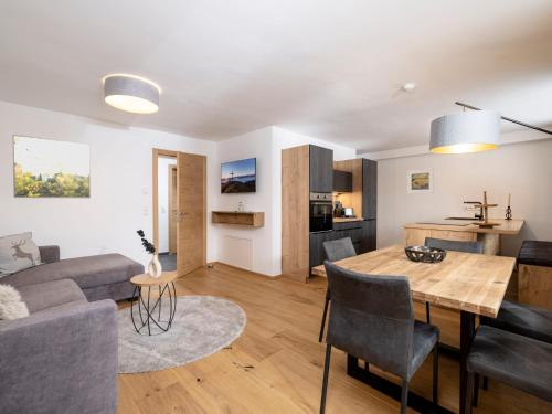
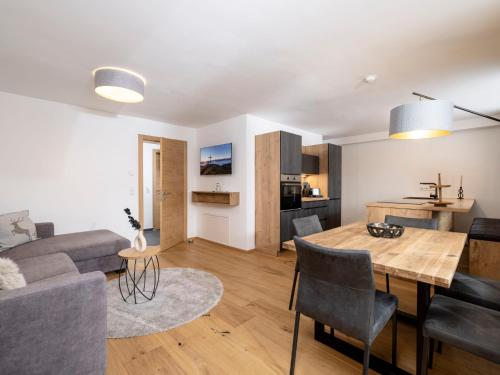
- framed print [11,134,92,199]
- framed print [406,168,435,194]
